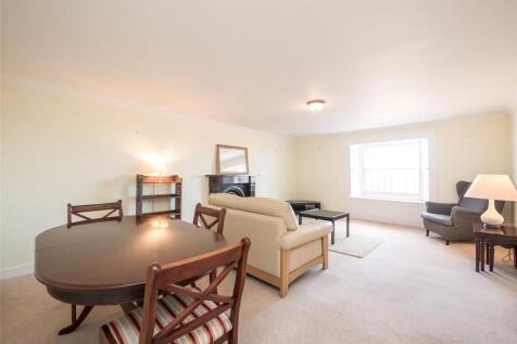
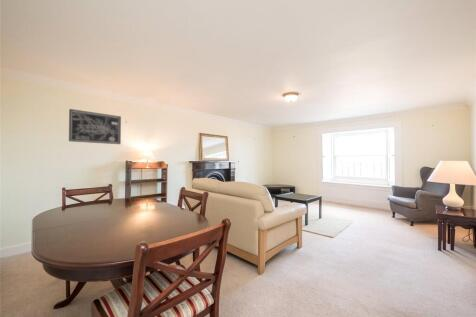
+ wall art [68,108,122,145]
